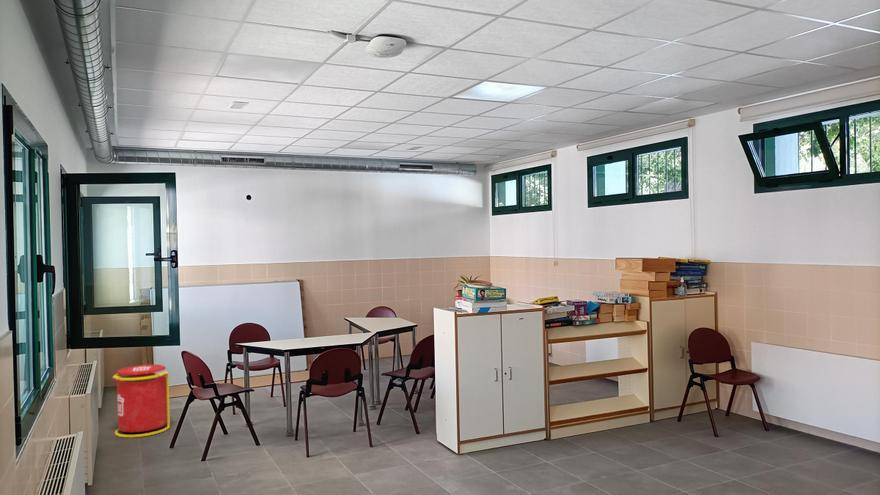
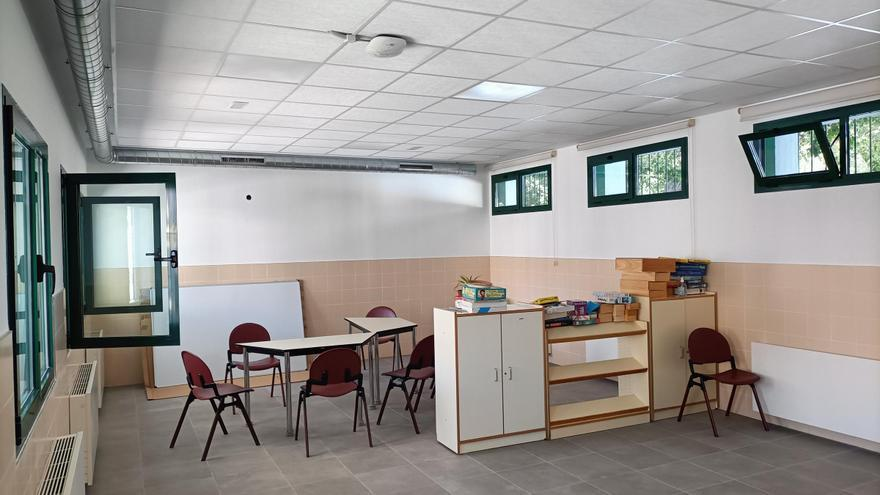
- trash can [111,364,171,439]
